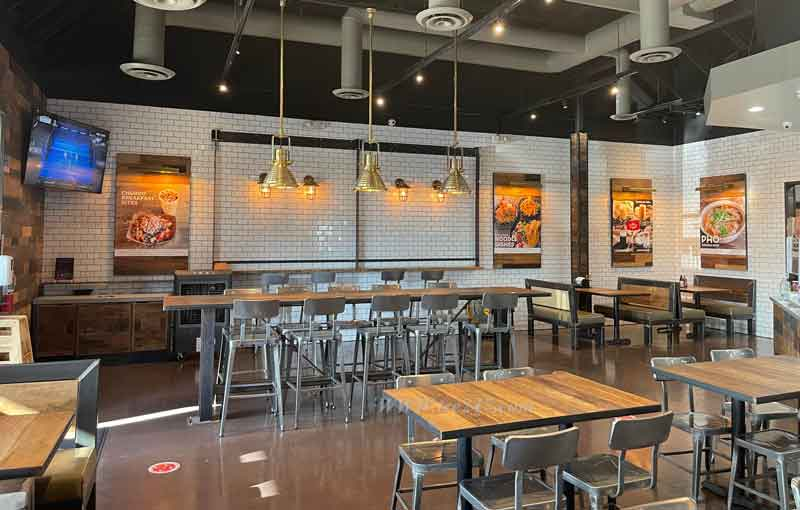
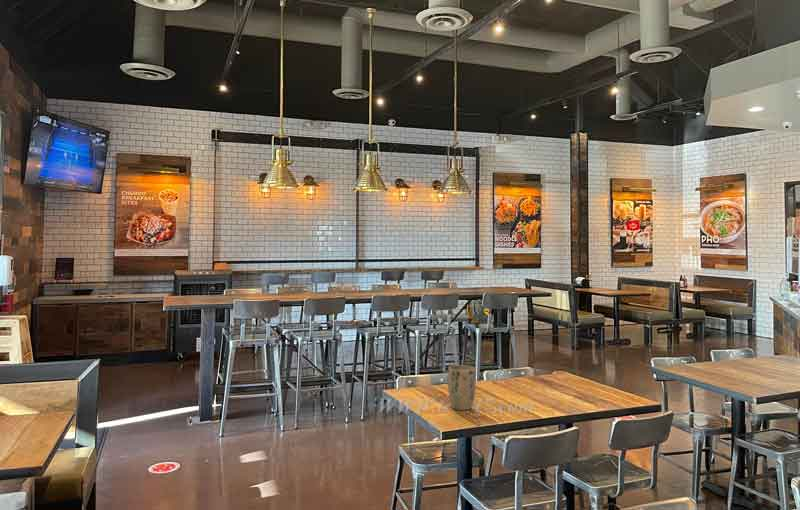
+ plant pot [447,364,477,411]
